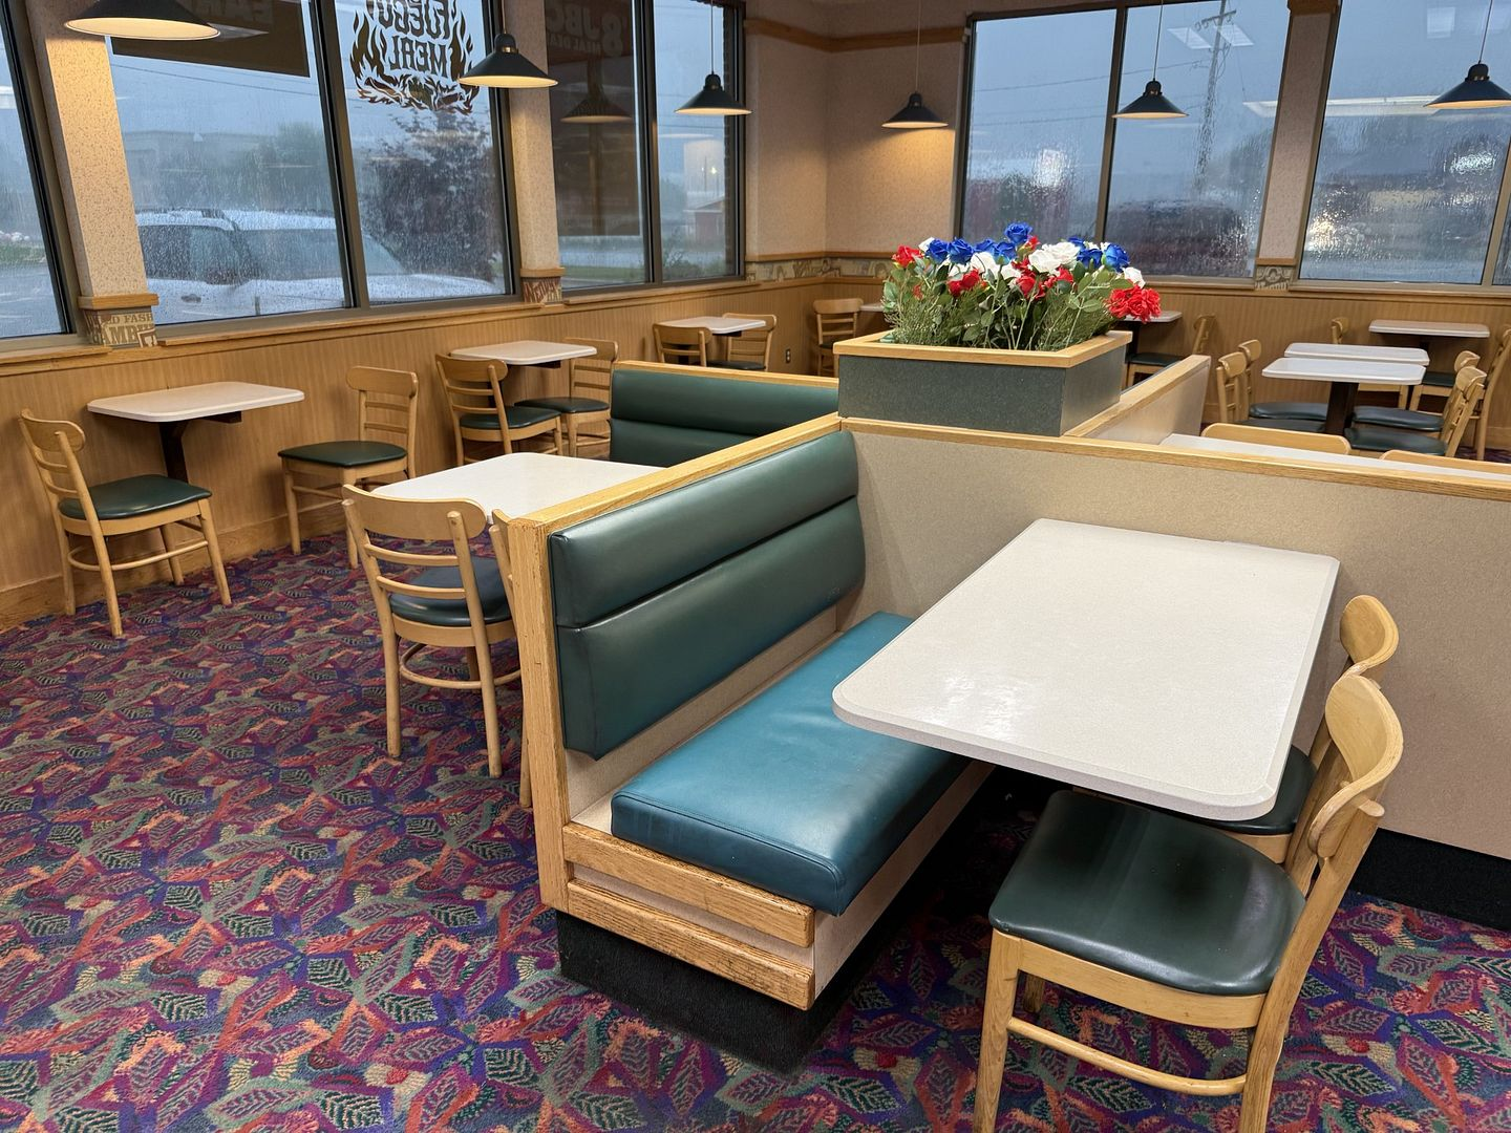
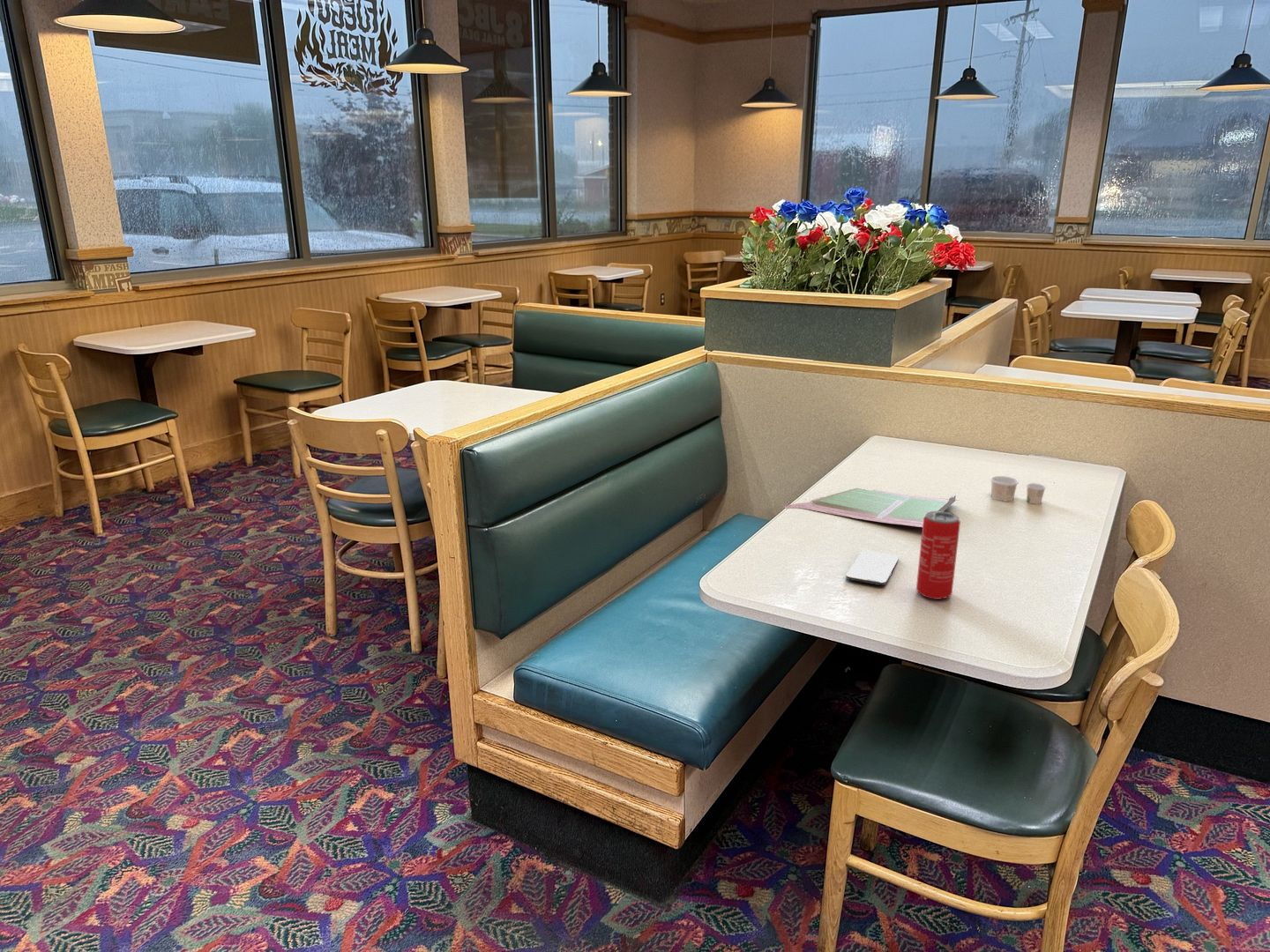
+ food tray [782,487,960,528]
+ paper cup [990,475,1047,505]
+ smartphone [845,549,900,586]
+ beverage can [915,511,961,600]
